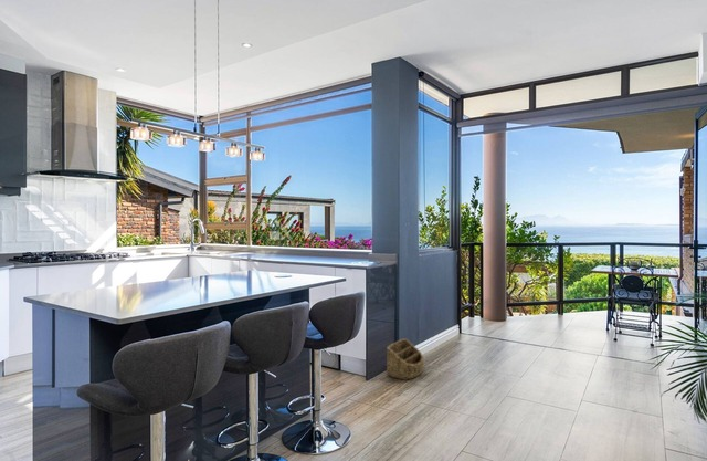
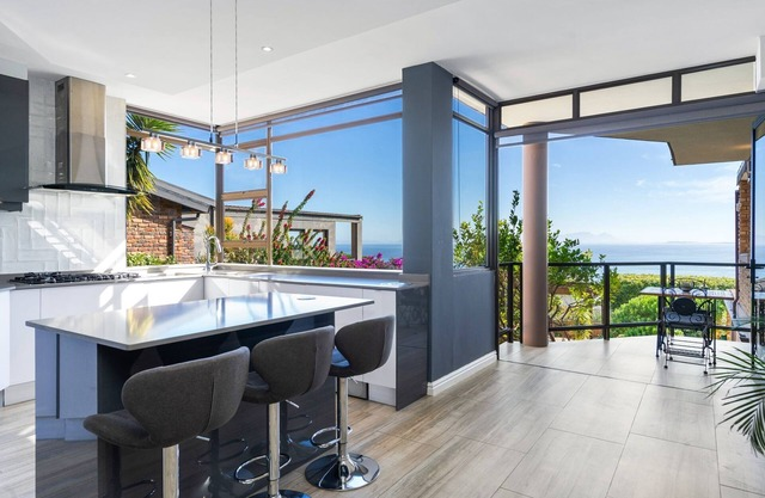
- basket [386,337,424,380]
